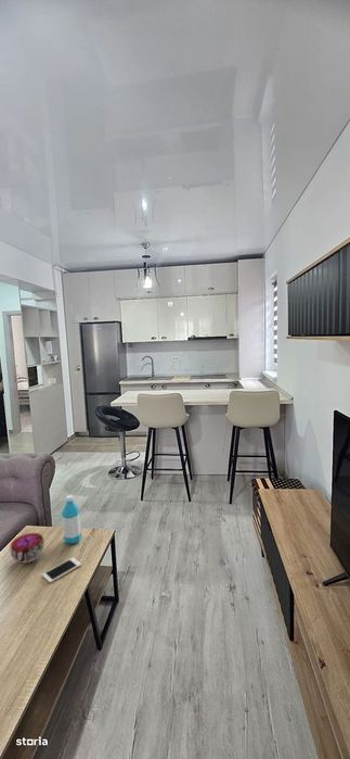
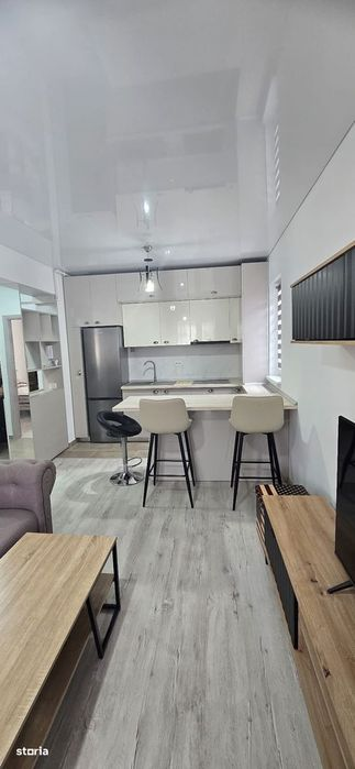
- decorative bowl [9,532,46,564]
- water bottle [61,494,82,545]
- cell phone [41,556,82,584]
